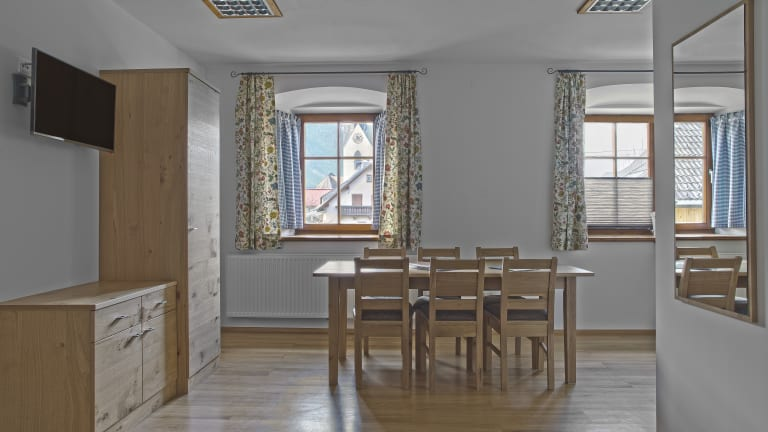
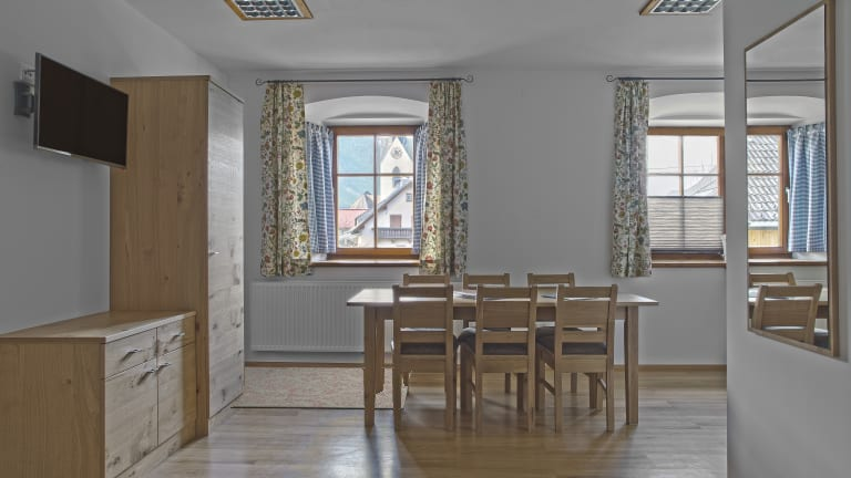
+ rug [232,366,412,409]
